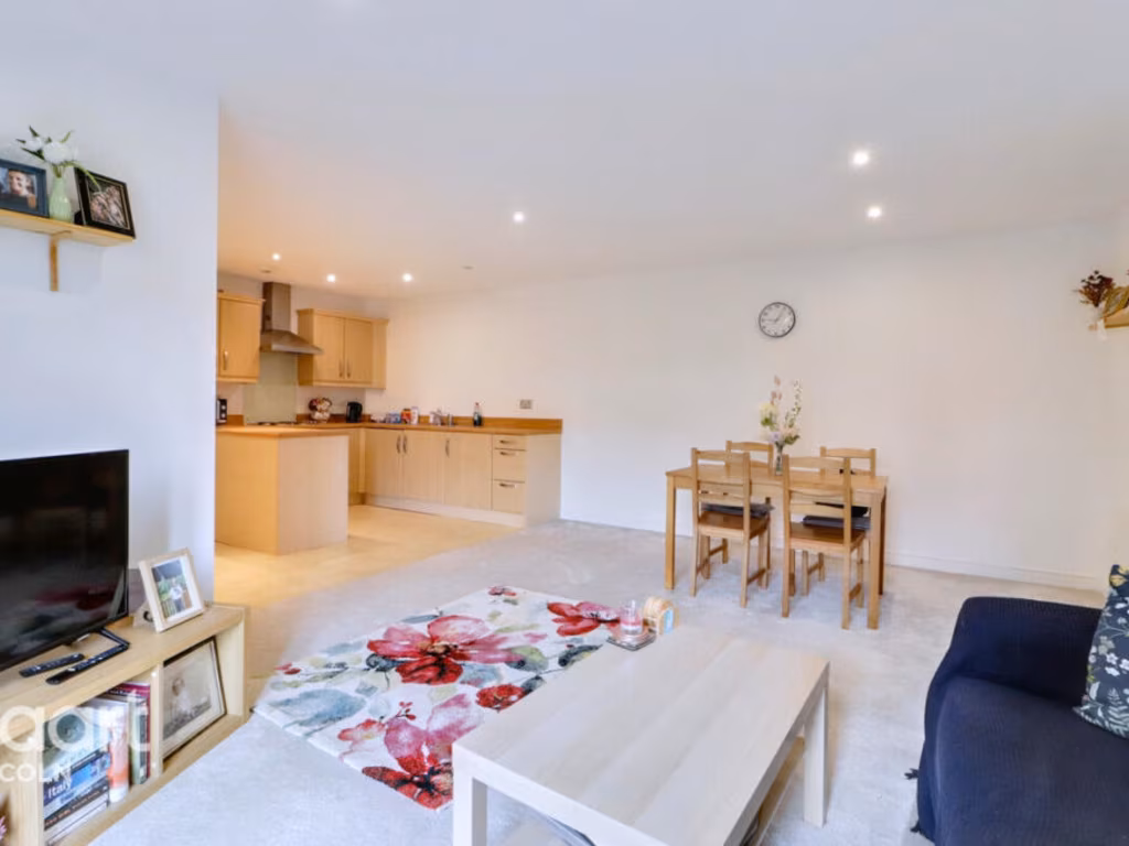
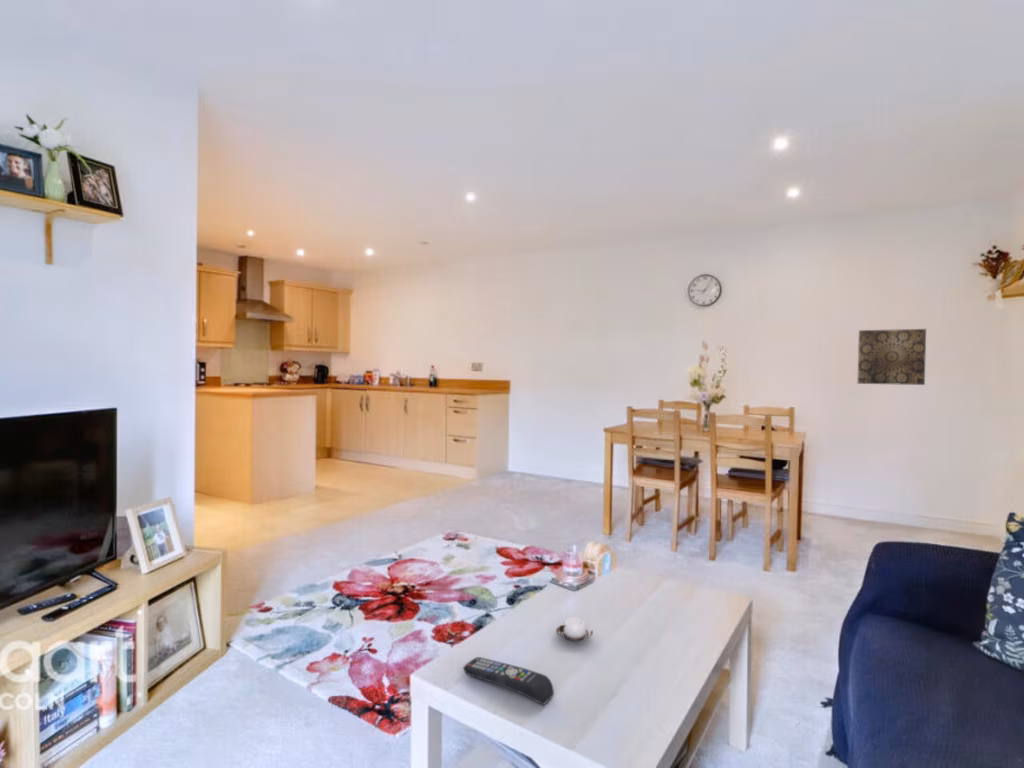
+ wall art [856,328,927,386]
+ cup [555,616,594,642]
+ remote control [462,656,555,706]
